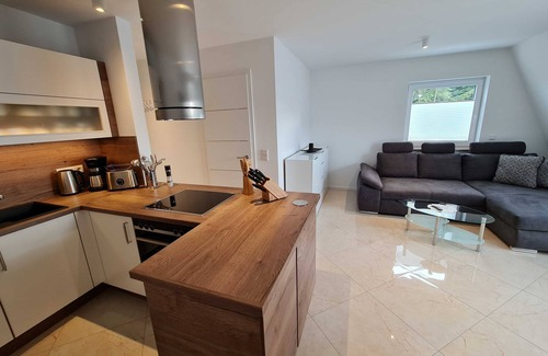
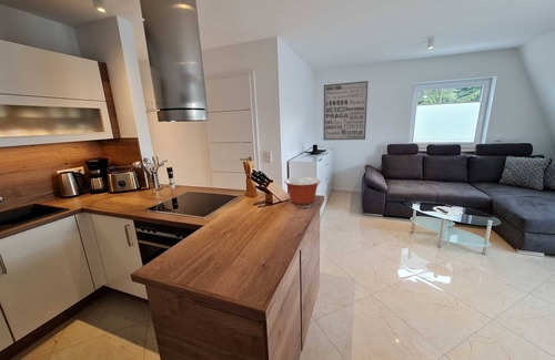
+ wall art [322,80,370,141]
+ mixing bowl [283,176,321,206]
